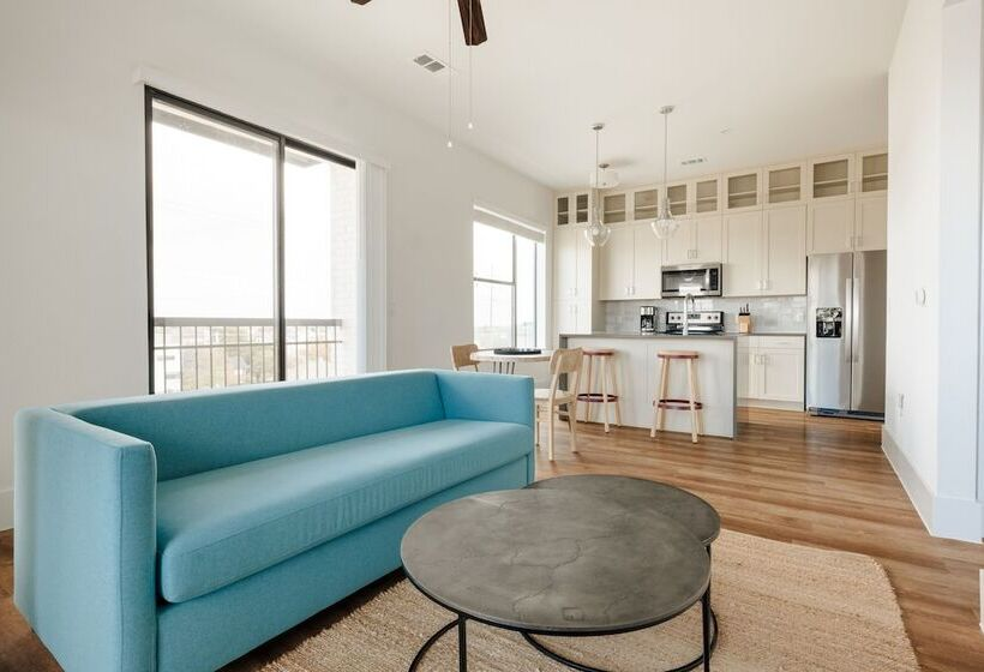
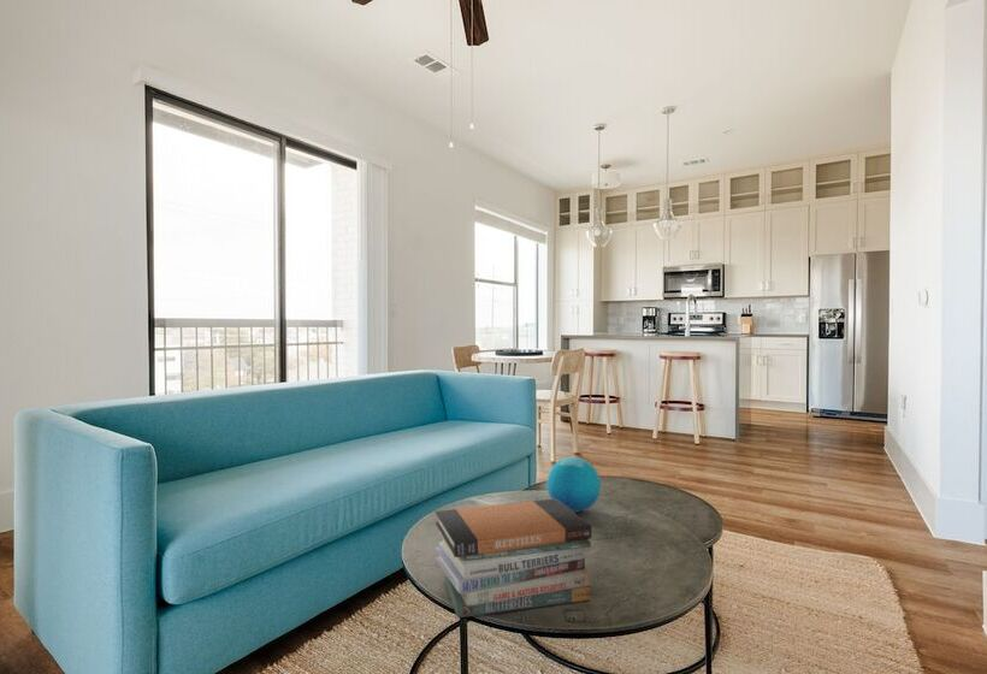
+ decorative orb [545,456,602,514]
+ book stack [435,498,593,619]
